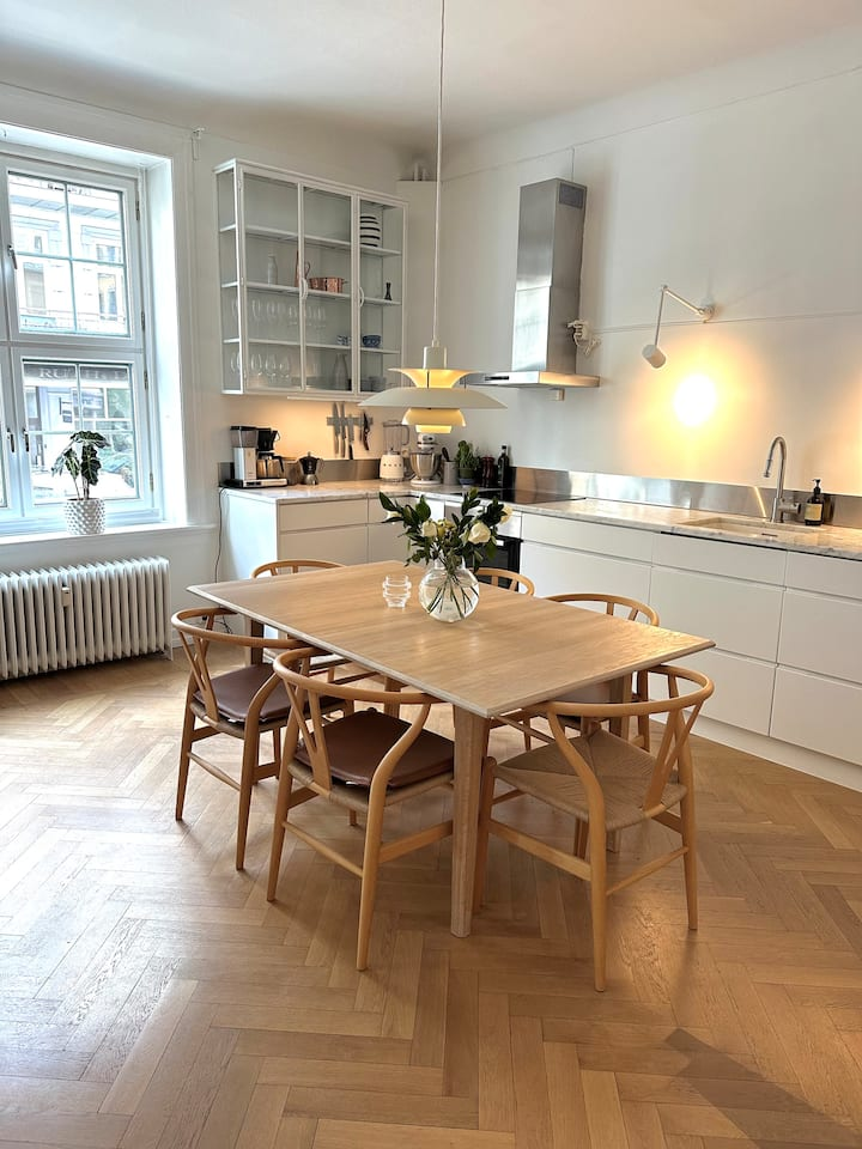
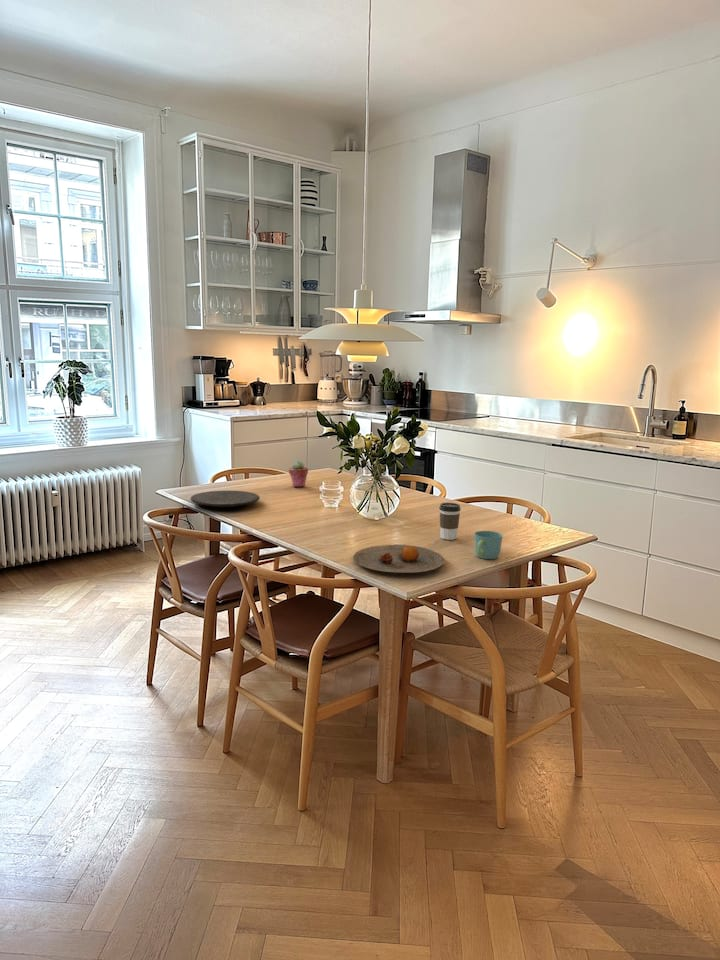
+ potted succulent [288,460,309,488]
+ mug [473,530,504,560]
+ plate [189,490,261,508]
+ coffee cup [438,502,462,541]
+ plate [352,543,445,574]
